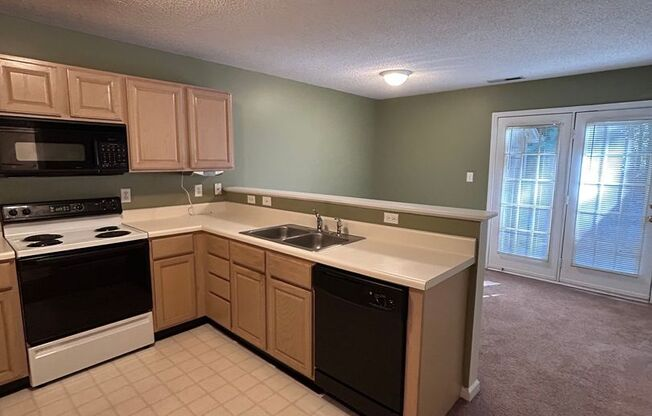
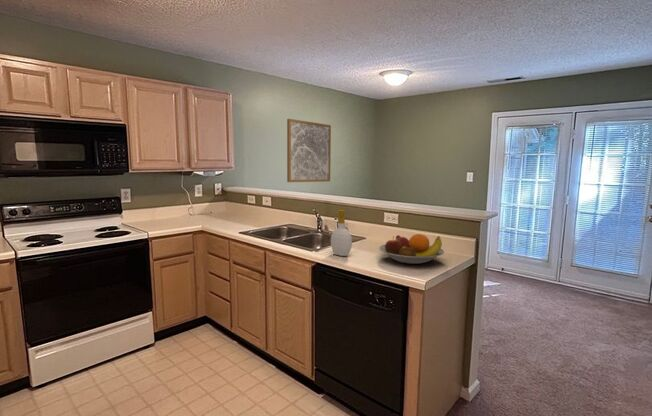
+ soap bottle [330,209,353,257]
+ wall art [286,118,332,183]
+ fruit bowl [378,233,445,265]
